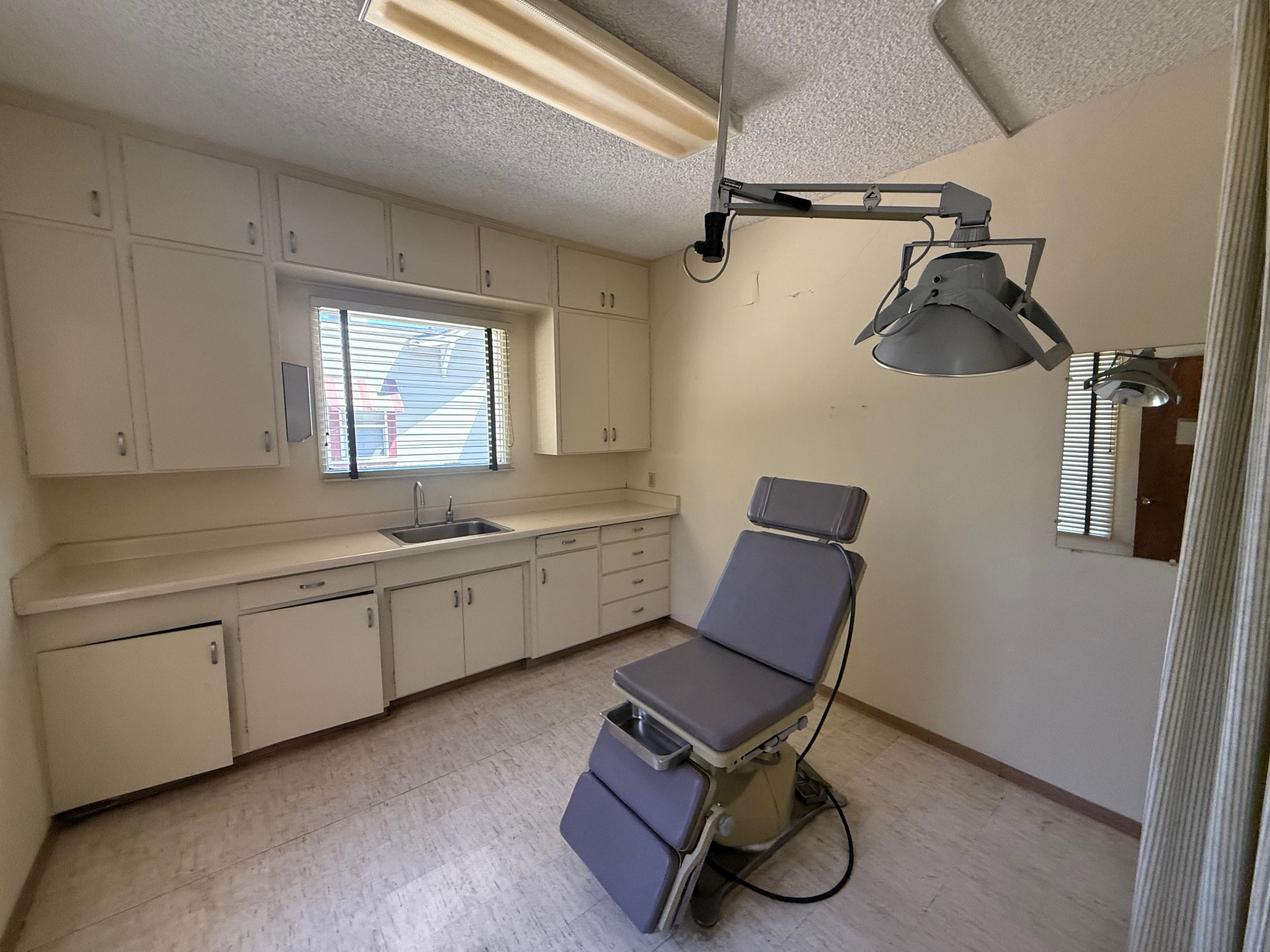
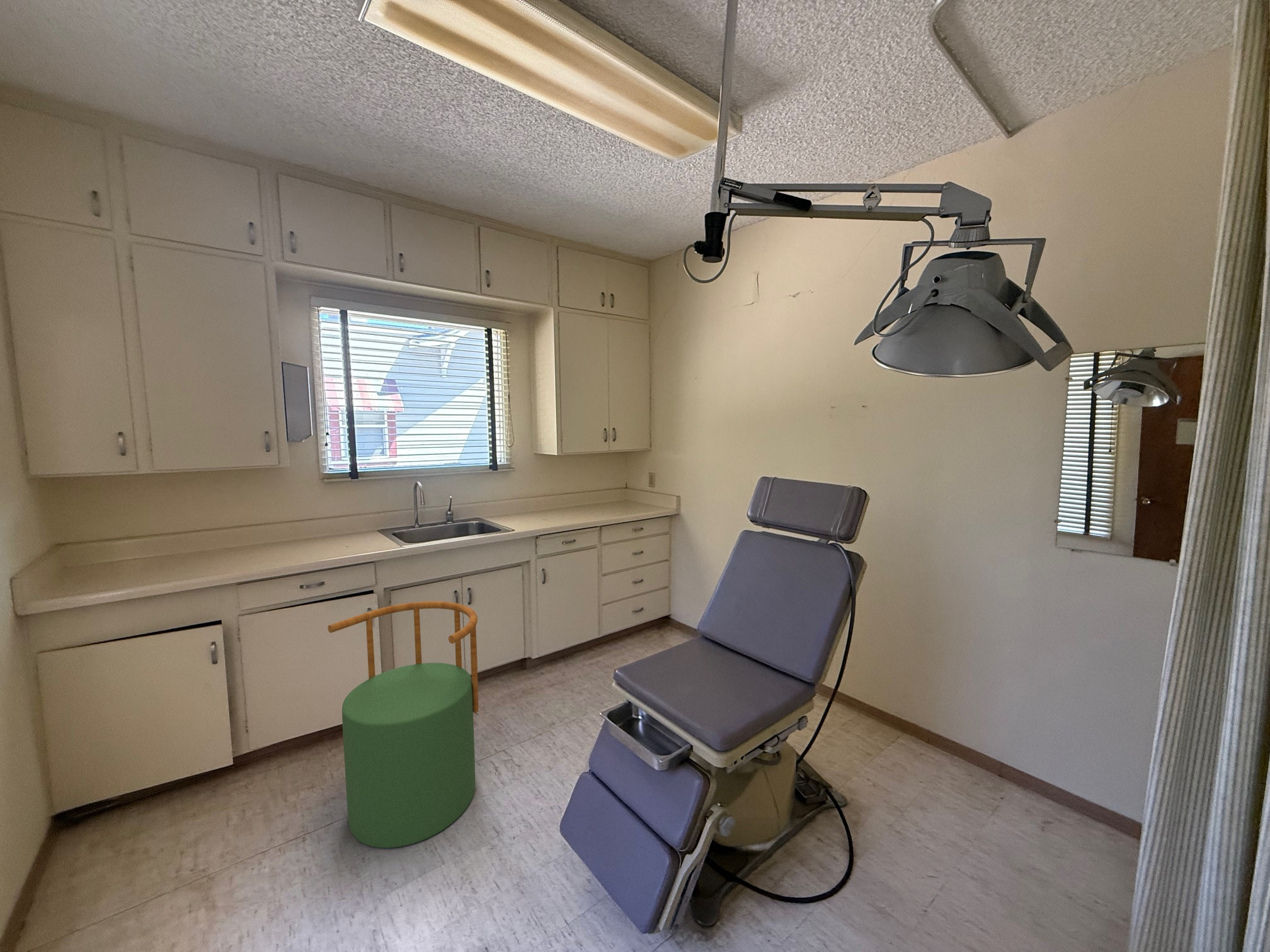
+ stool [328,601,479,848]
